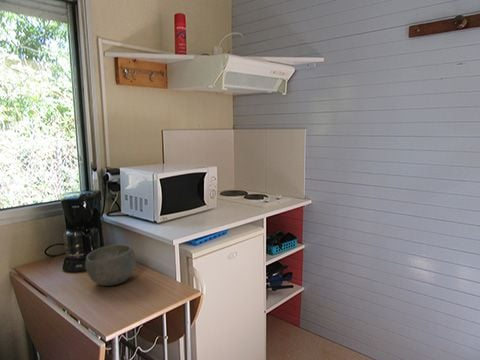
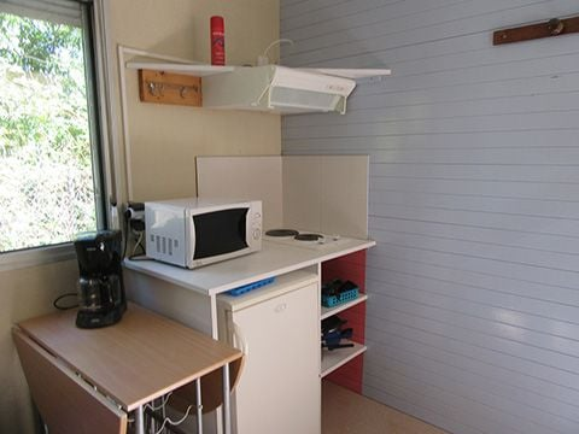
- bowl [84,243,137,287]
